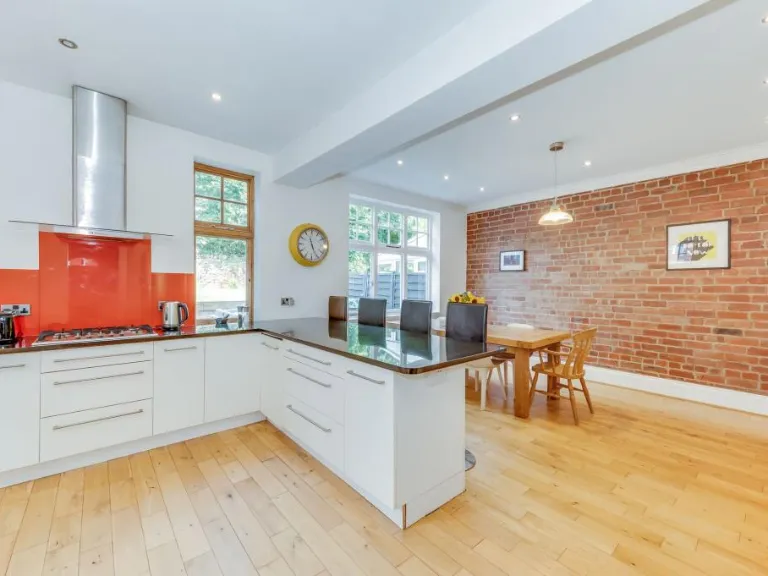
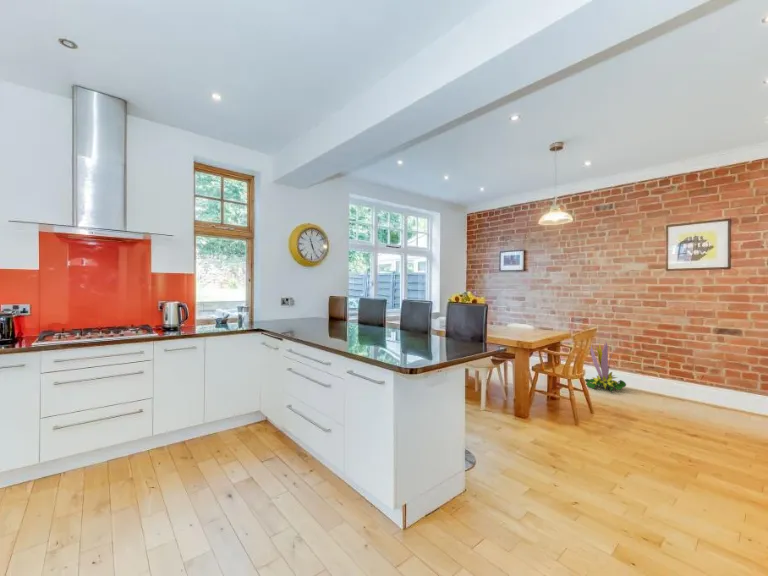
+ decorative plant [584,339,627,392]
